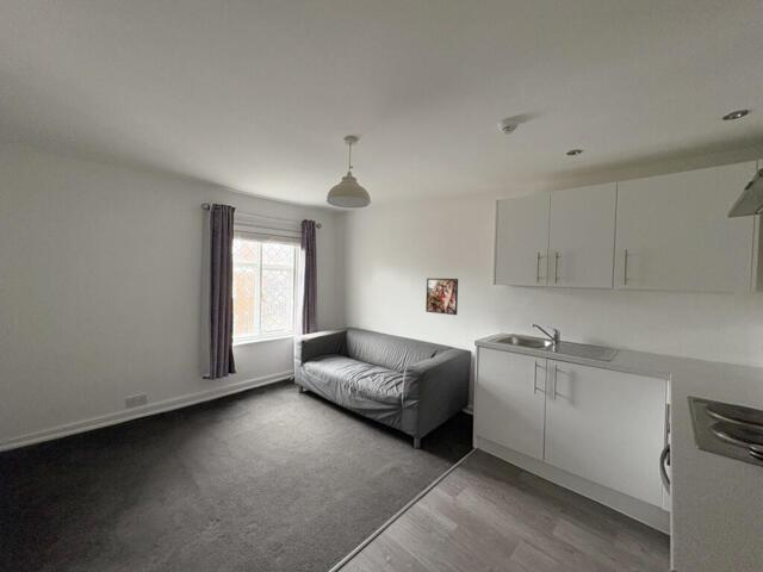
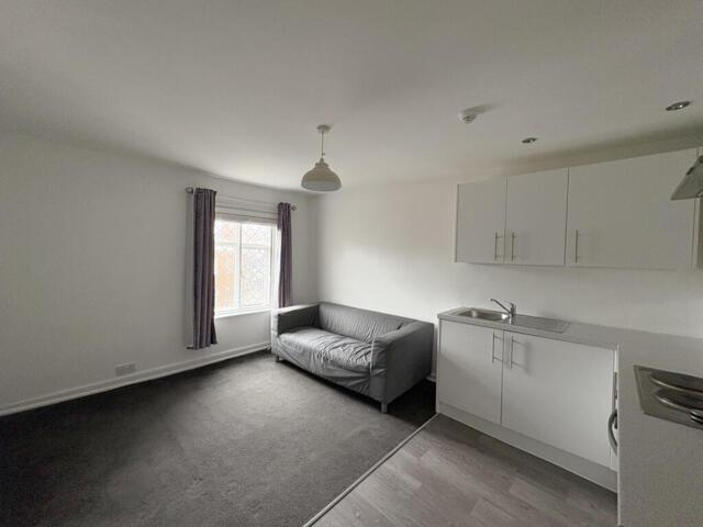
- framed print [424,278,459,316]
